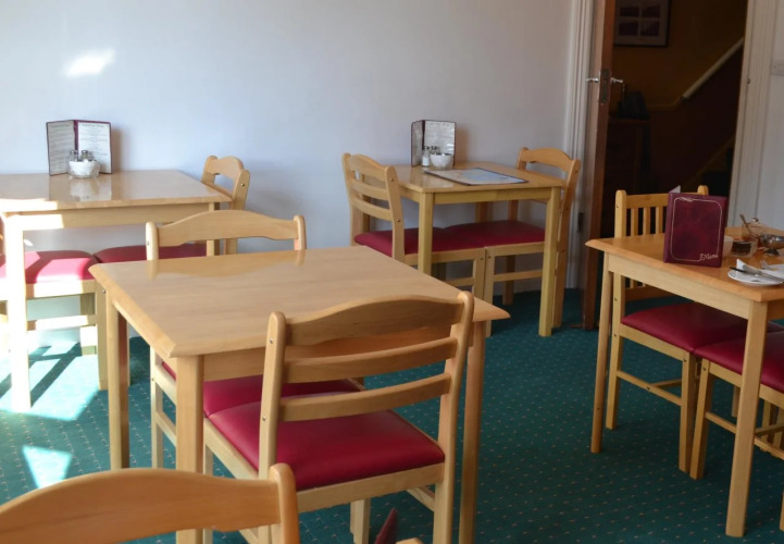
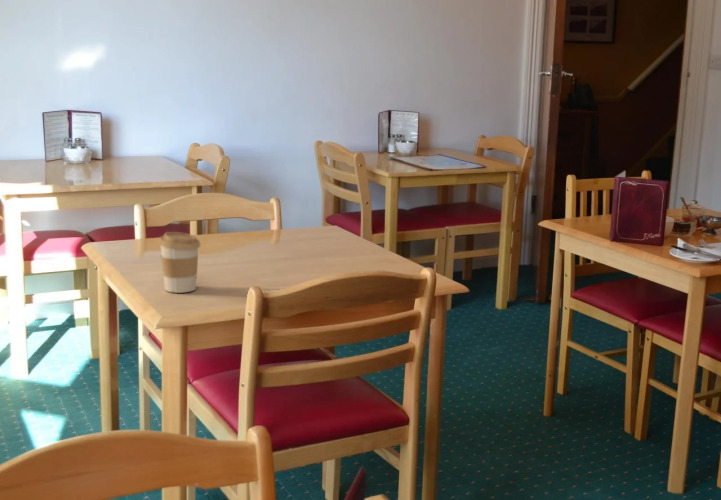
+ coffee cup [158,231,201,294]
